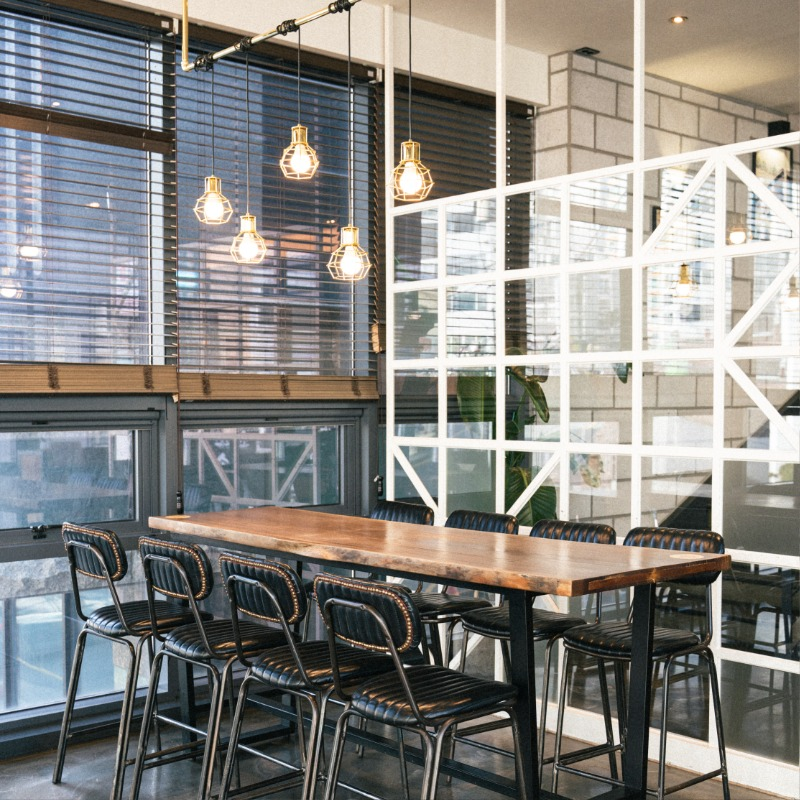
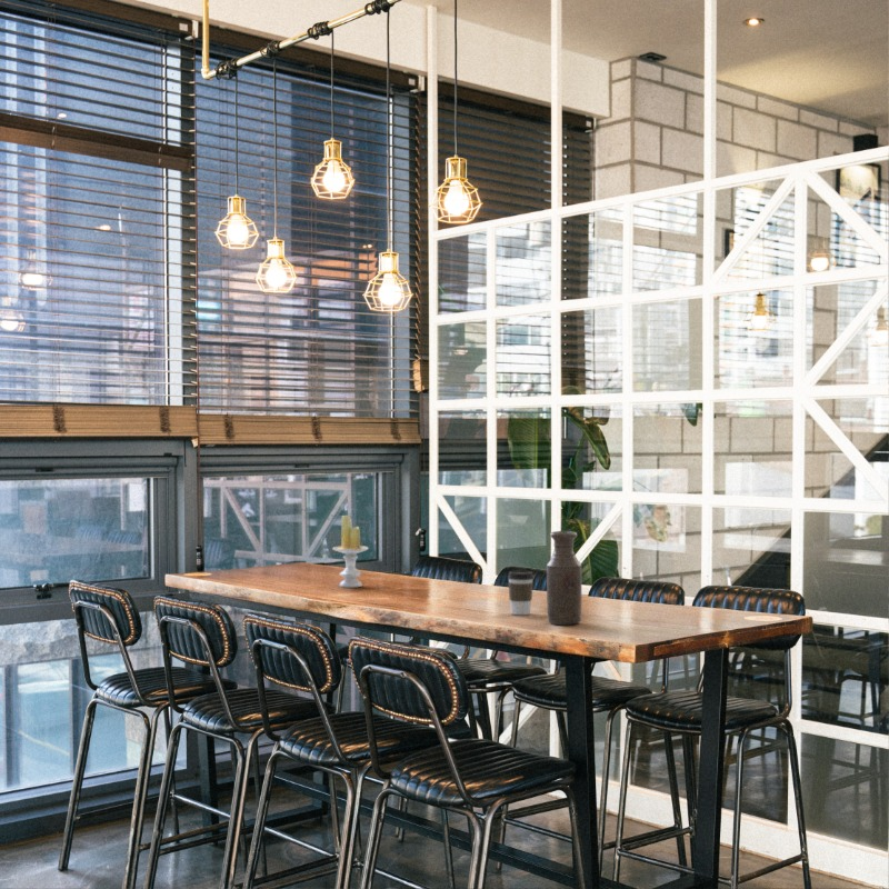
+ bottle [546,530,582,626]
+ coffee cup [507,570,535,616]
+ candle [331,515,369,589]
